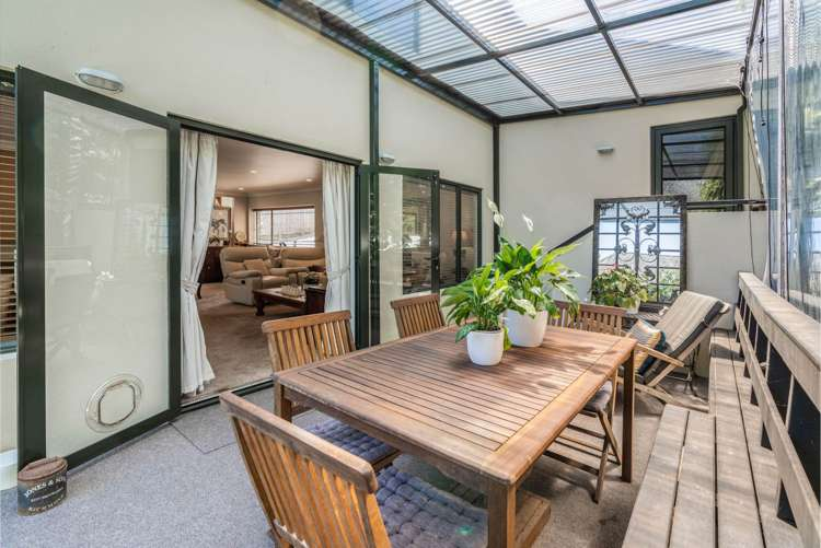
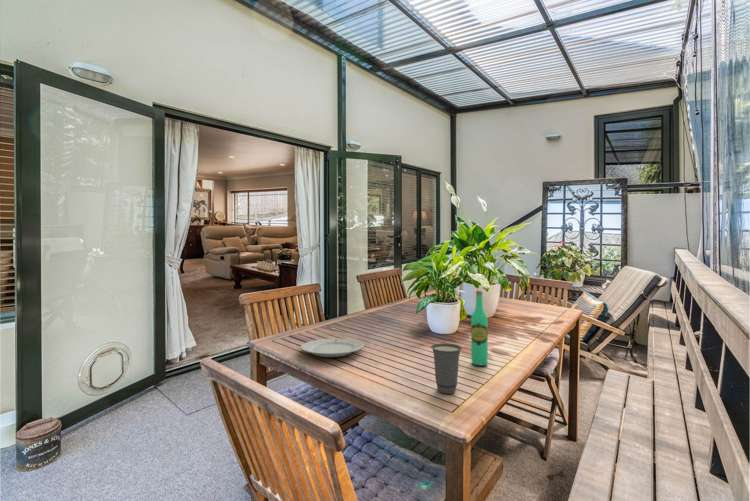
+ chinaware [300,338,365,358]
+ wine bottle [470,289,489,367]
+ cup [430,342,463,395]
